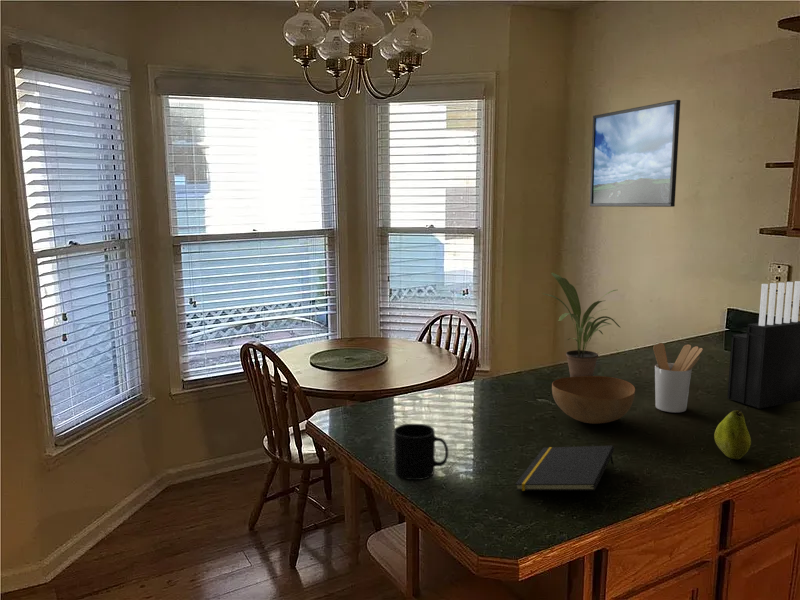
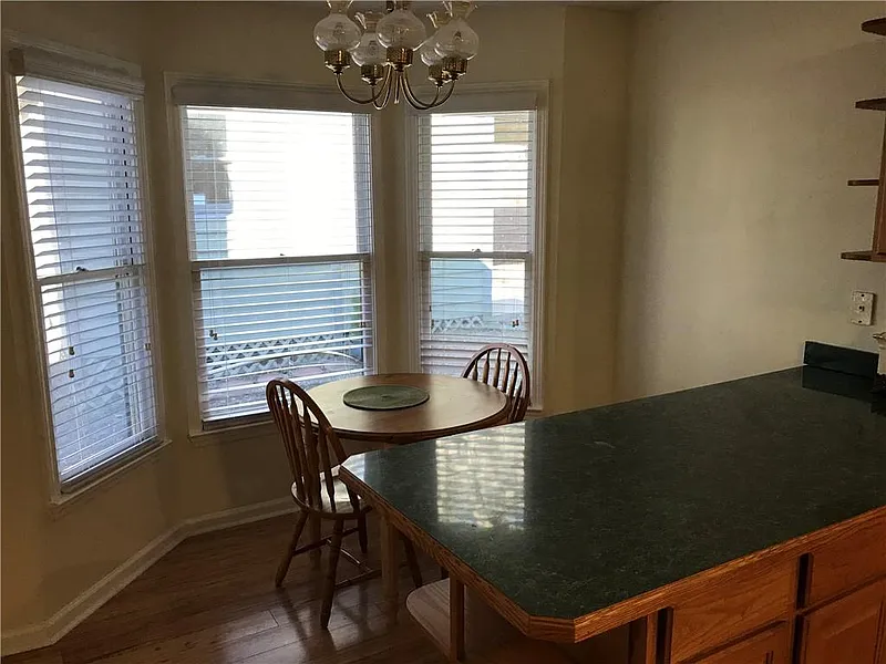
- bowl [551,375,636,425]
- fruit [713,409,752,460]
- notepad [514,445,615,492]
- knife block [726,280,800,410]
- potted plant [541,272,621,377]
- utensil holder [652,342,704,413]
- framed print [589,99,681,208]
- mug [393,423,449,481]
